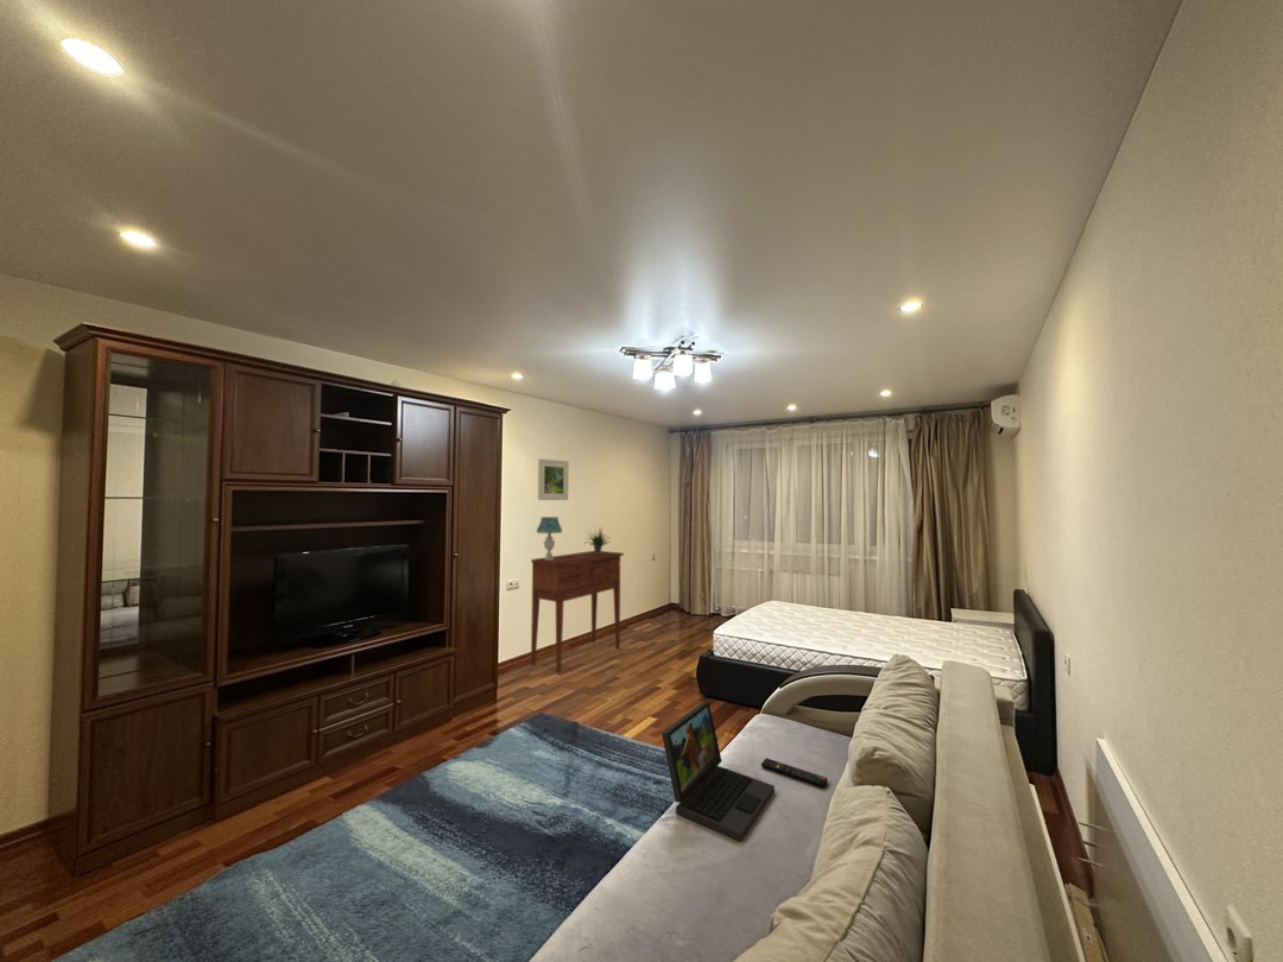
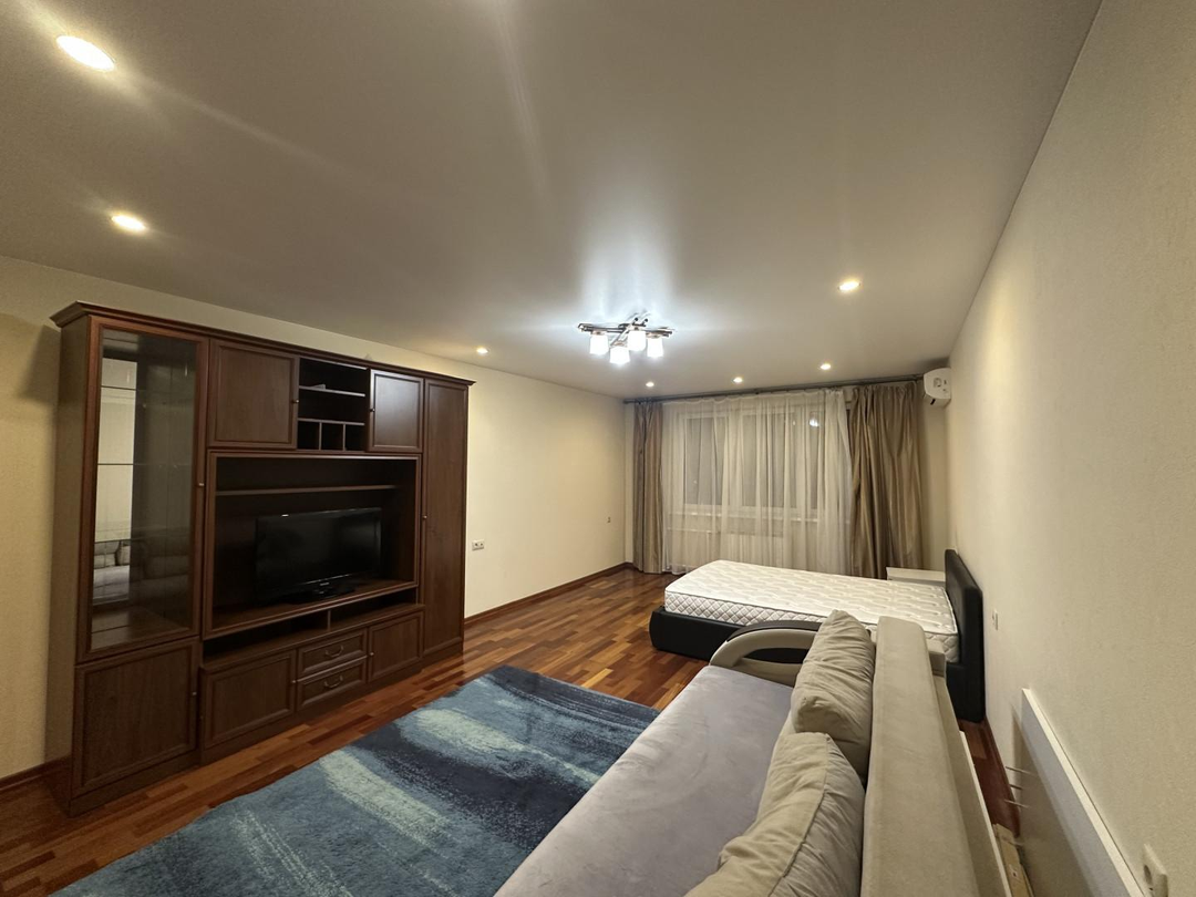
- dresser [530,550,625,673]
- table lamp [536,515,563,561]
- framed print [537,457,570,501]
- potted plant [584,525,611,553]
- laptop [661,701,776,842]
- remote control [760,757,829,789]
